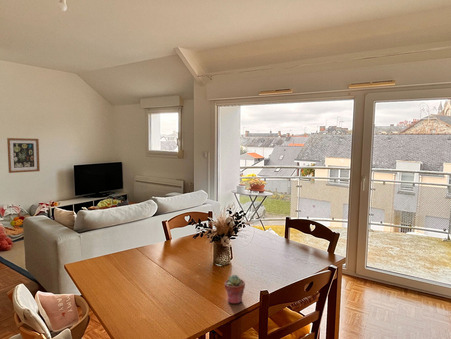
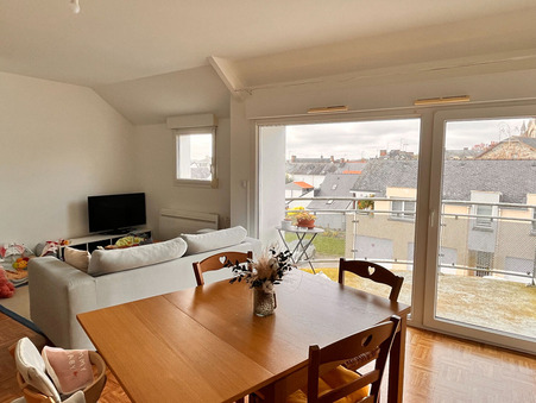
- wall art [6,137,41,174]
- potted succulent [224,274,246,305]
